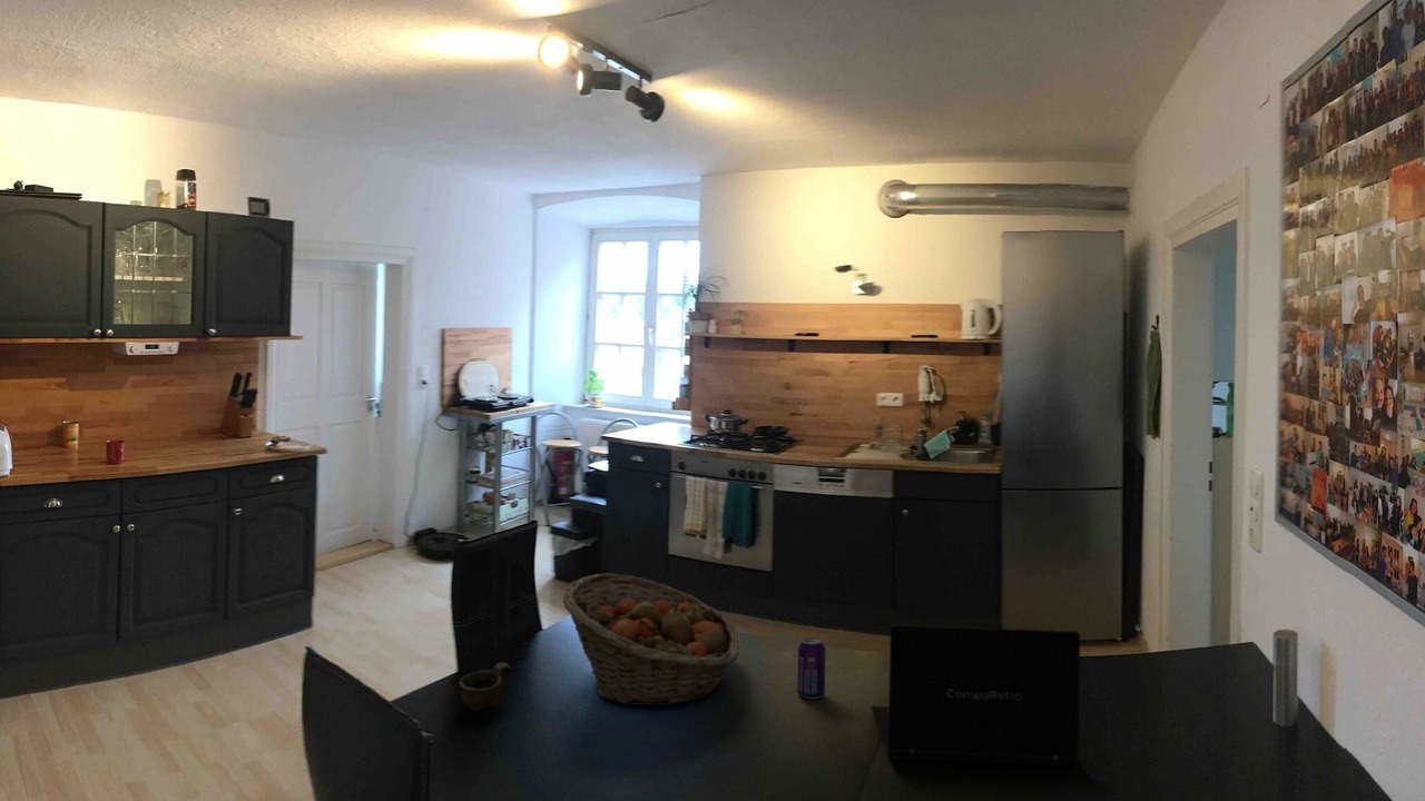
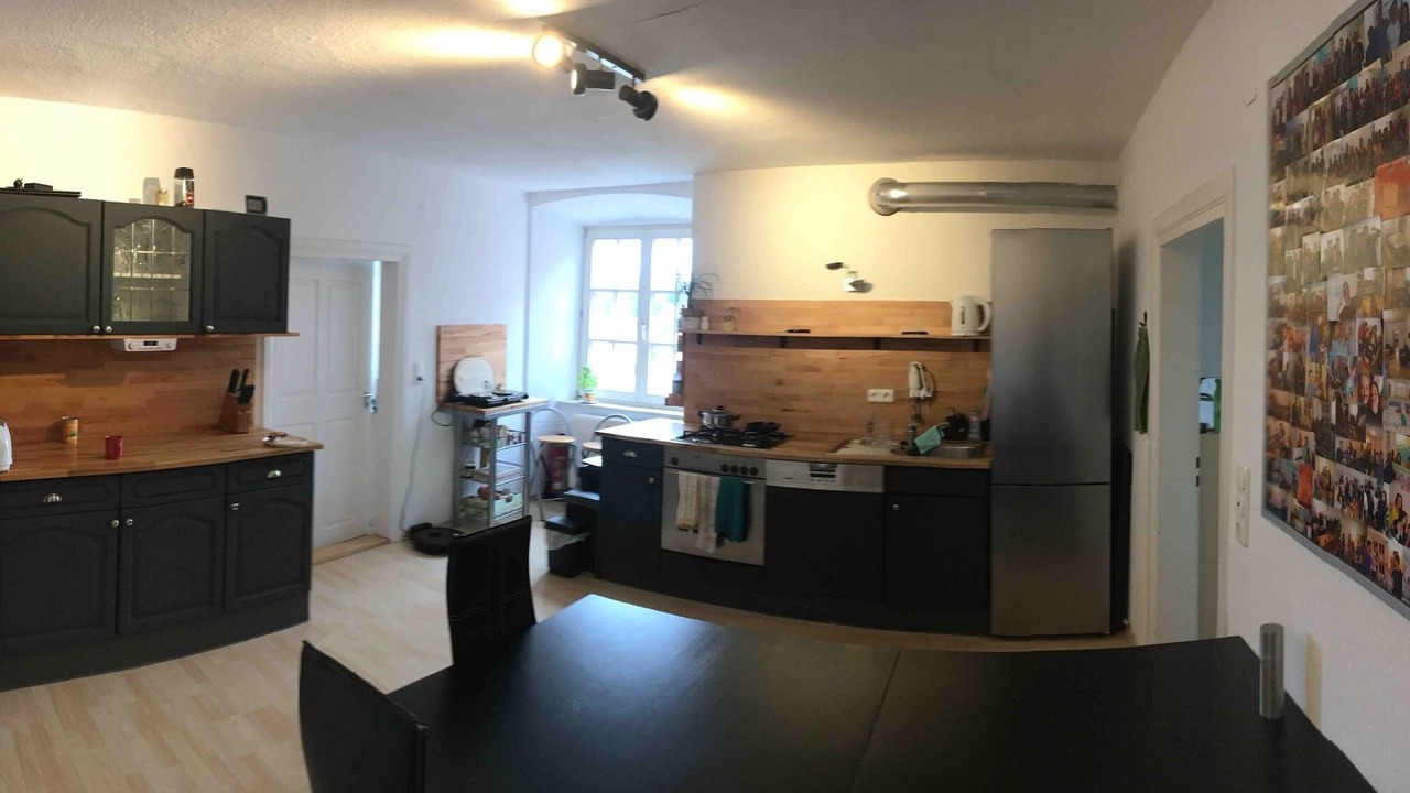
- cup [458,662,512,712]
- laptop [869,624,1081,767]
- fruit basket [561,572,740,706]
- beverage can [796,637,827,700]
